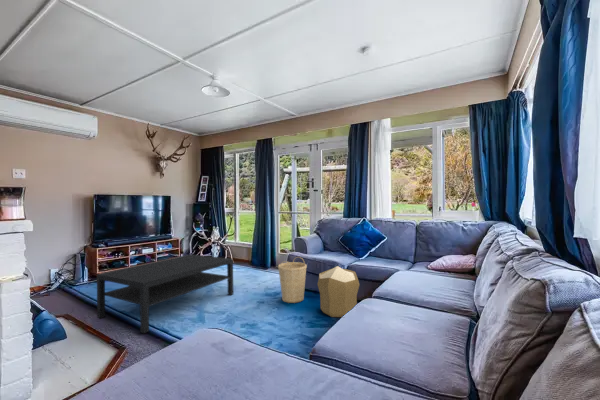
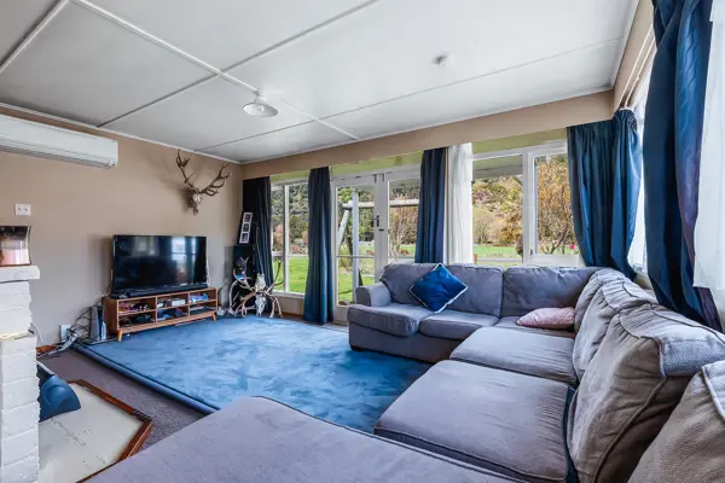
- pouf [316,265,361,318]
- coffee table [96,253,234,334]
- basket [277,256,308,304]
